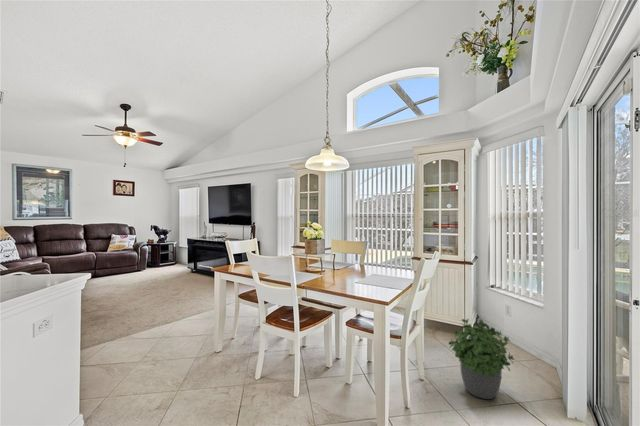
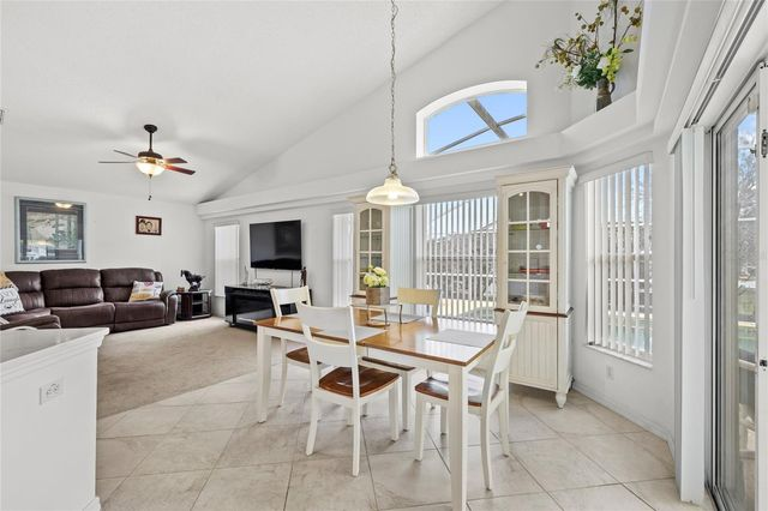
- potted plant [447,318,515,400]
